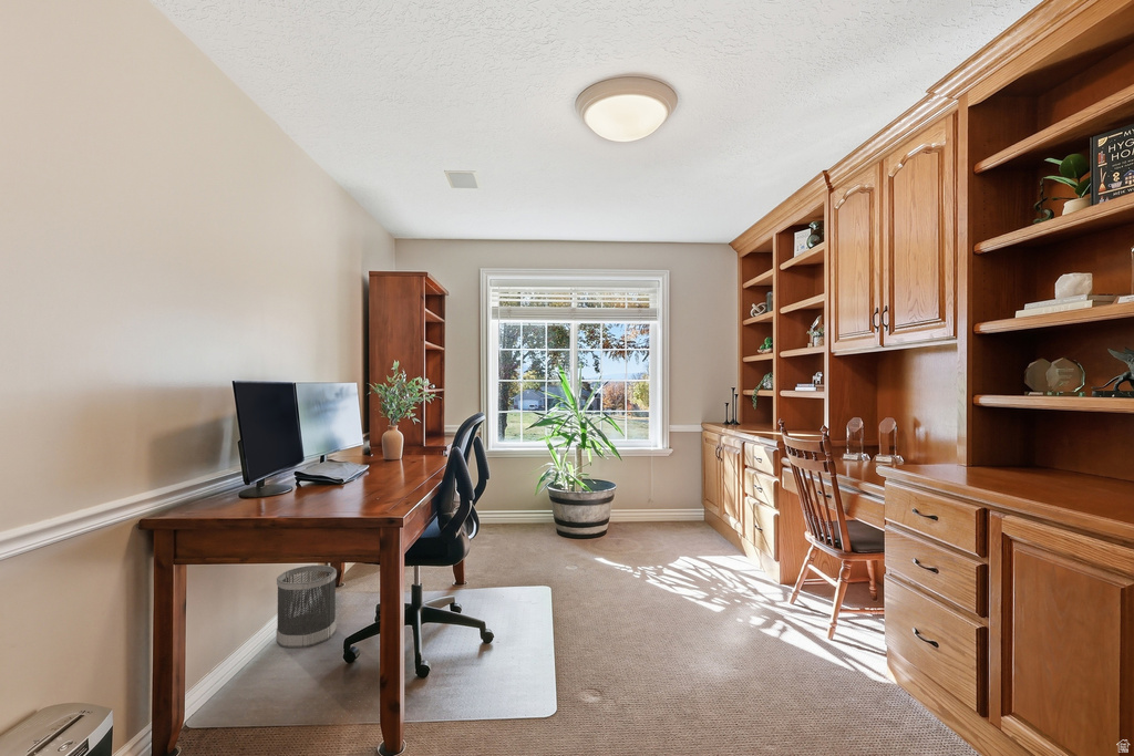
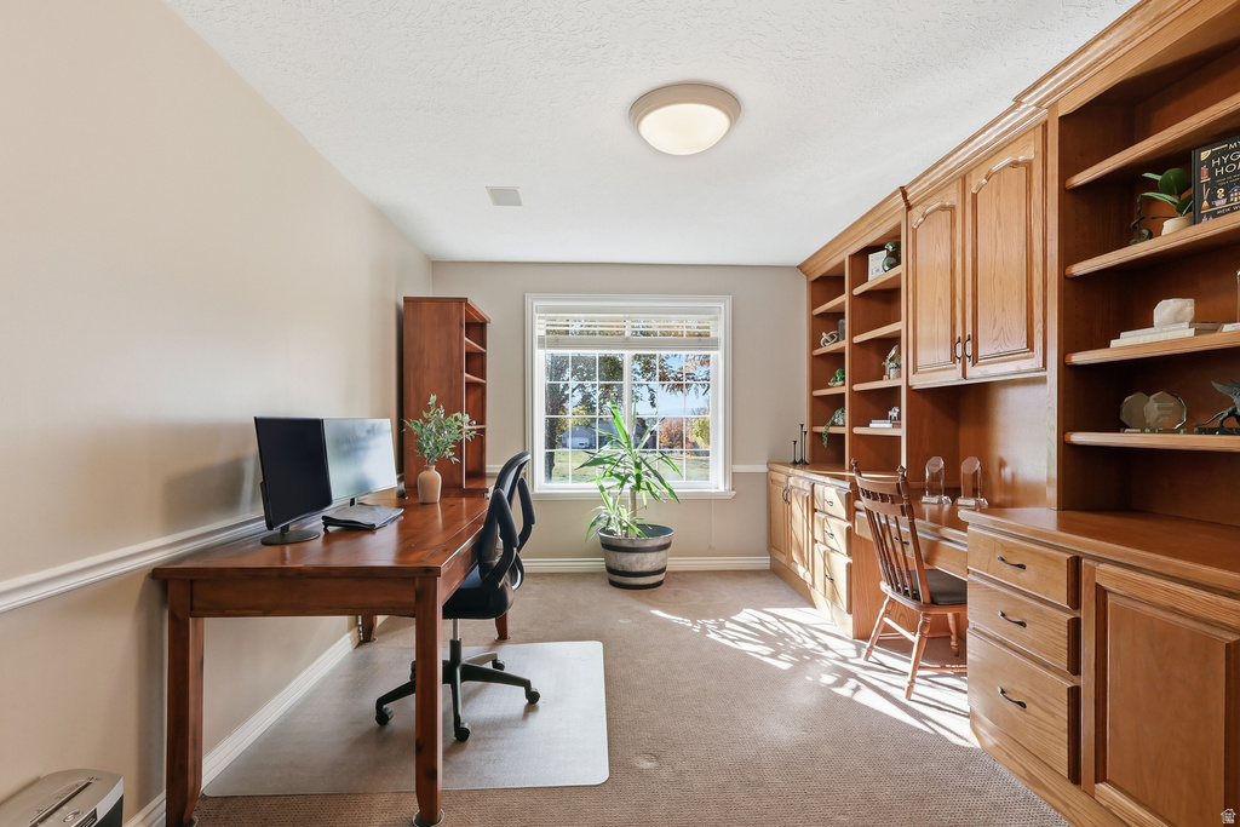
- wastebasket [276,565,338,649]
